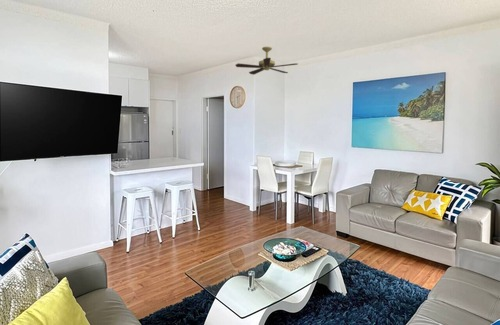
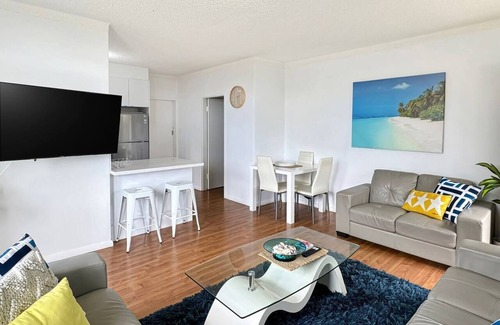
- ceiling fan [234,46,299,76]
